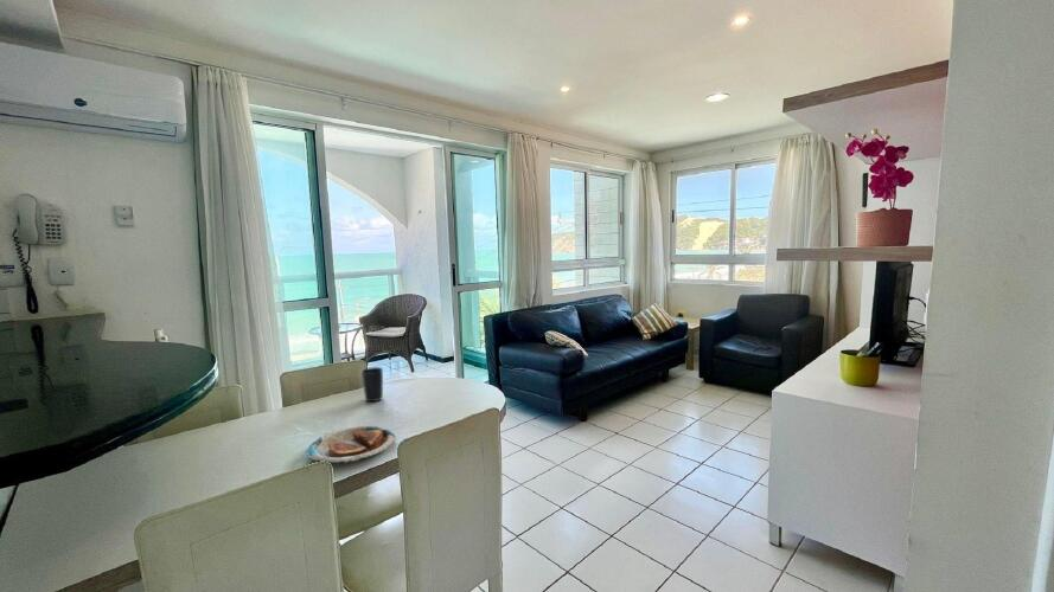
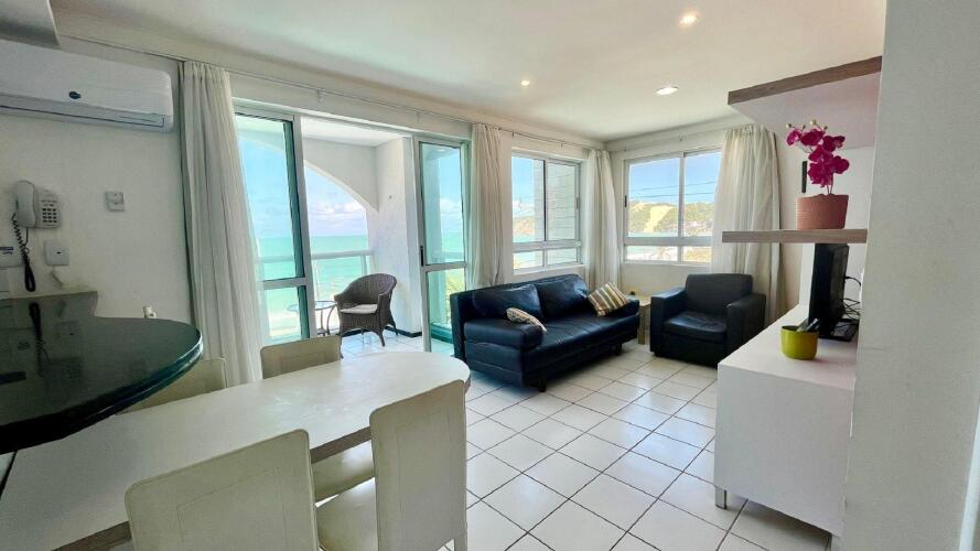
- plate [306,425,397,464]
- cup [360,366,384,403]
